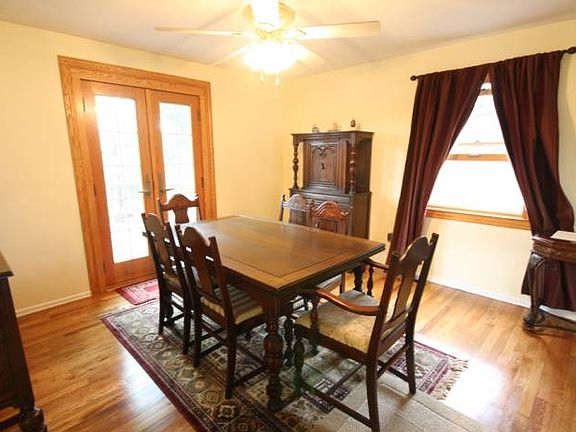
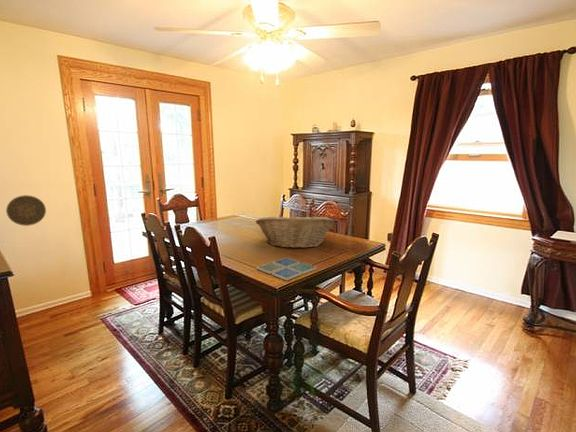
+ decorative plate [5,194,47,227]
+ drink coaster [256,257,317,282]
+ fruit basket [255,213,335,249]
